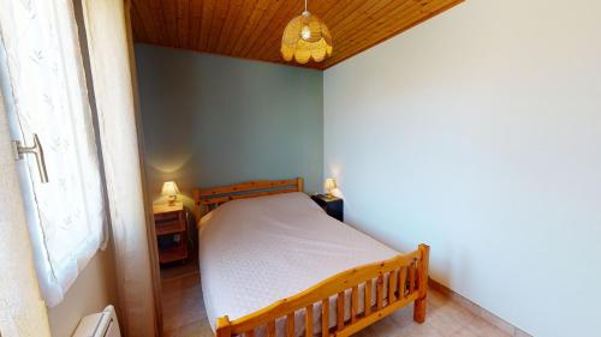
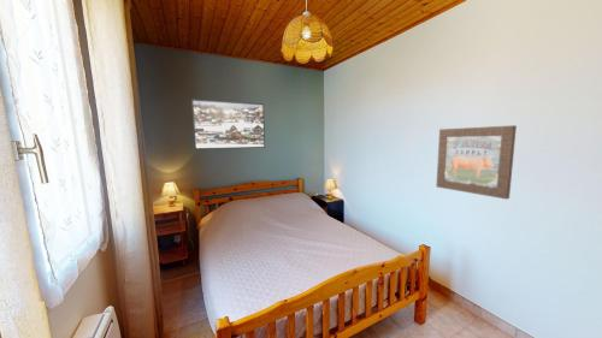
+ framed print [190,99,266,150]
+ wall art [435,124,518,201]
